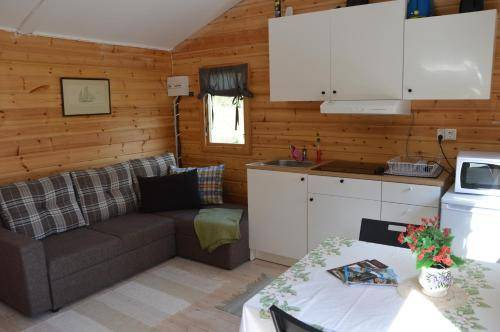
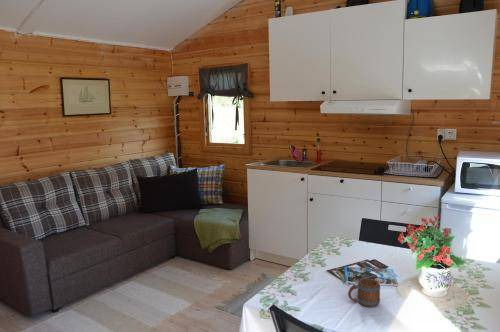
+ mug [347,278,381,308]
